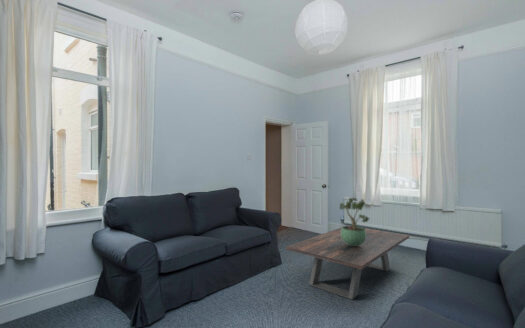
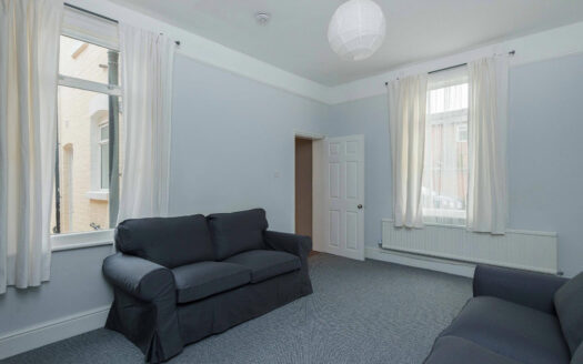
- potted plant [338,196,371,246]
- coffee table [285,224,410,300]
